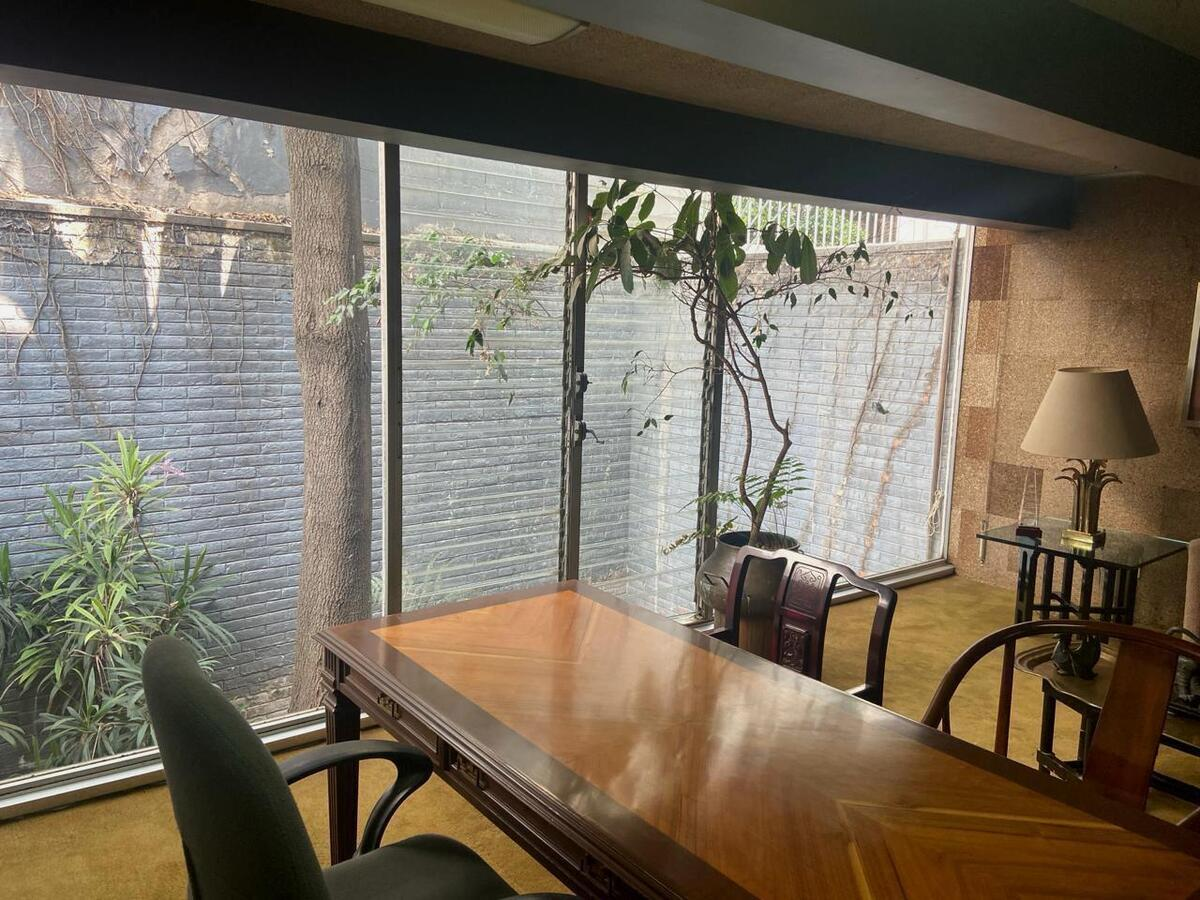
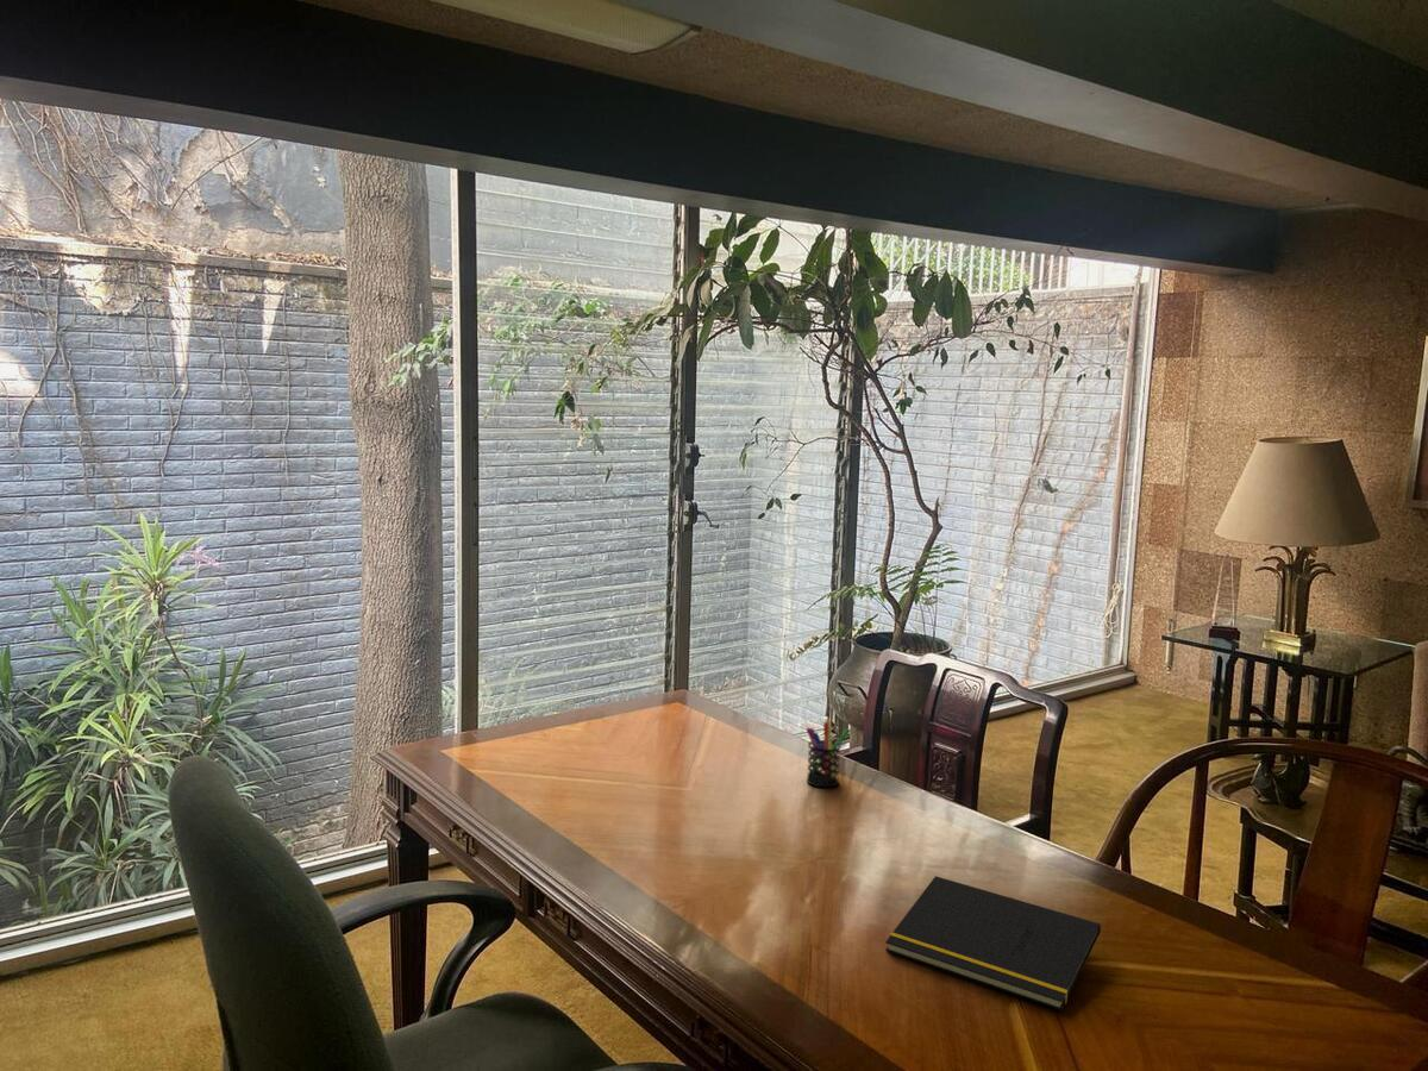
+ notepad [884,875,1102,1012]
+ pen holder [806,718,851,788]
